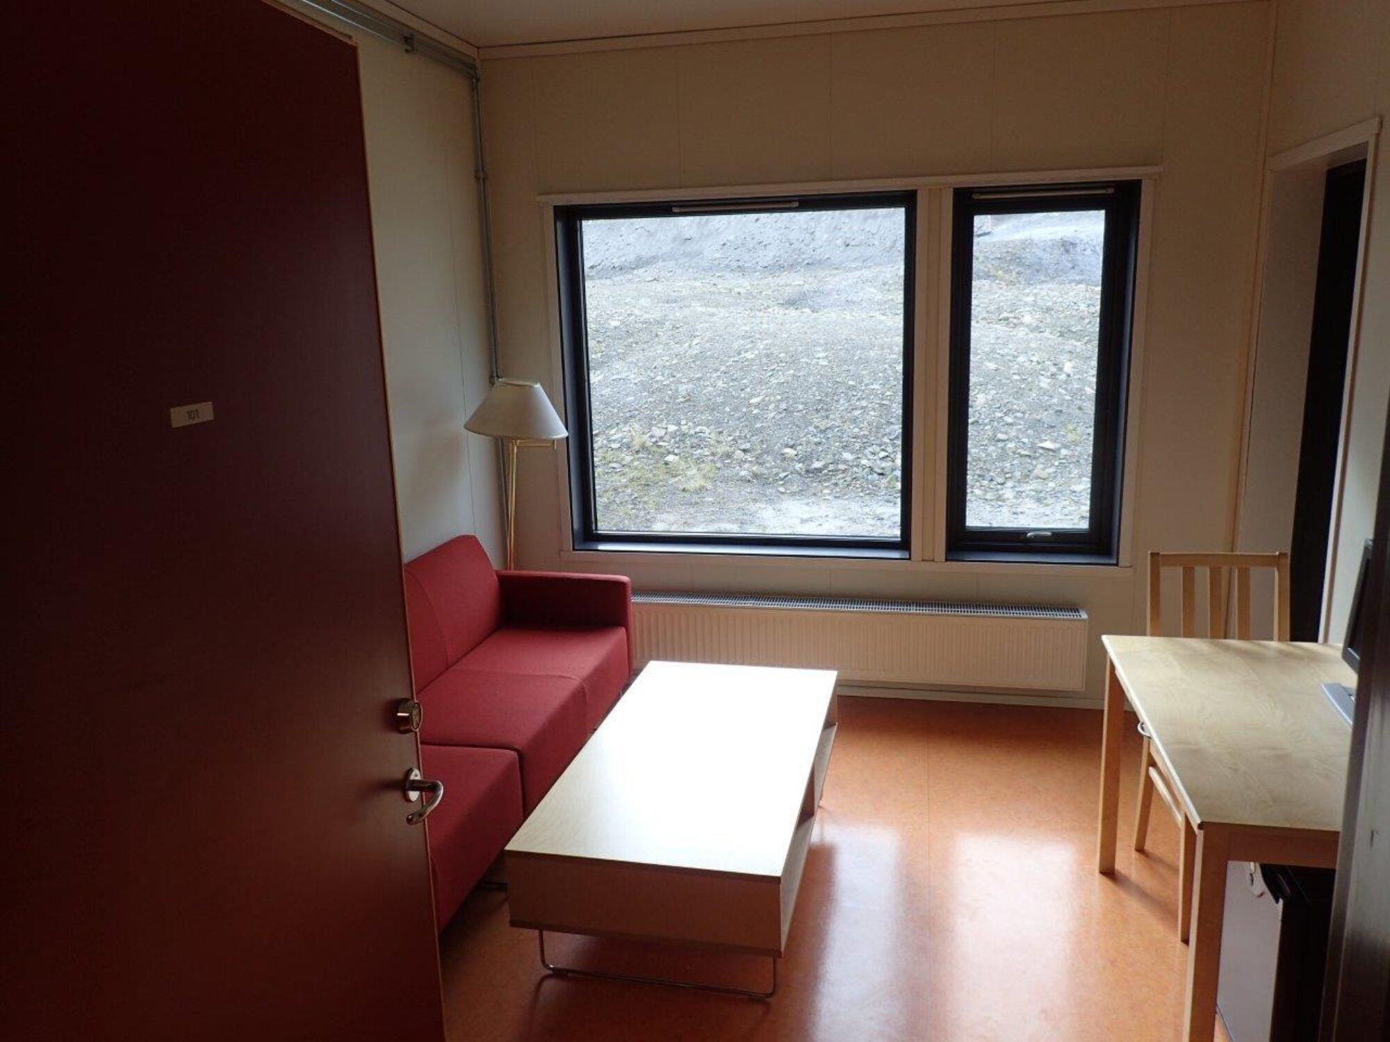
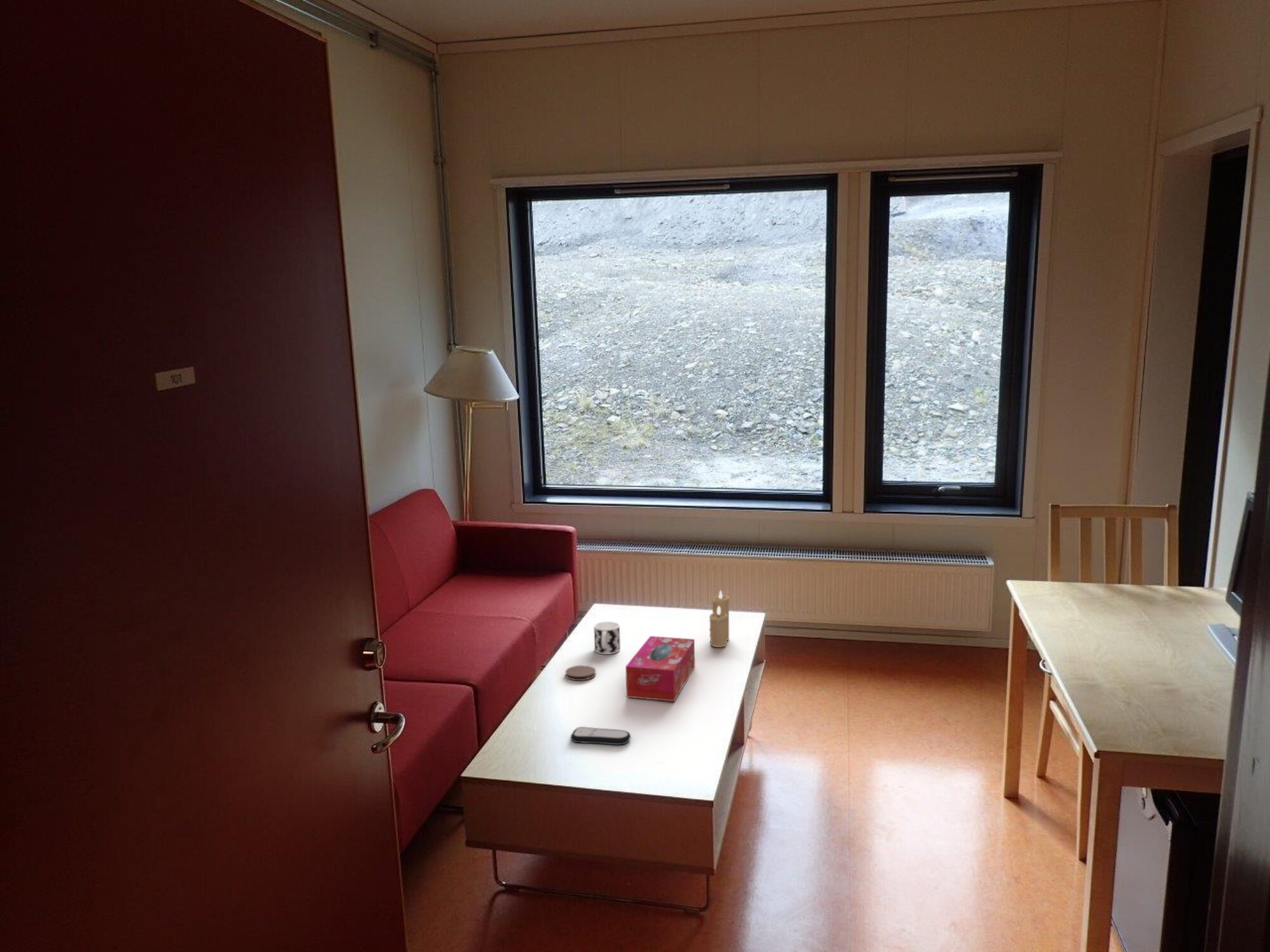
+ remote control [570,726,631,746]
+ candle [709,590,730,648]
+ tissue box [625,635,695,702]
+ coaster [565,664,596,681]
+ cup [593,621,621,655]
